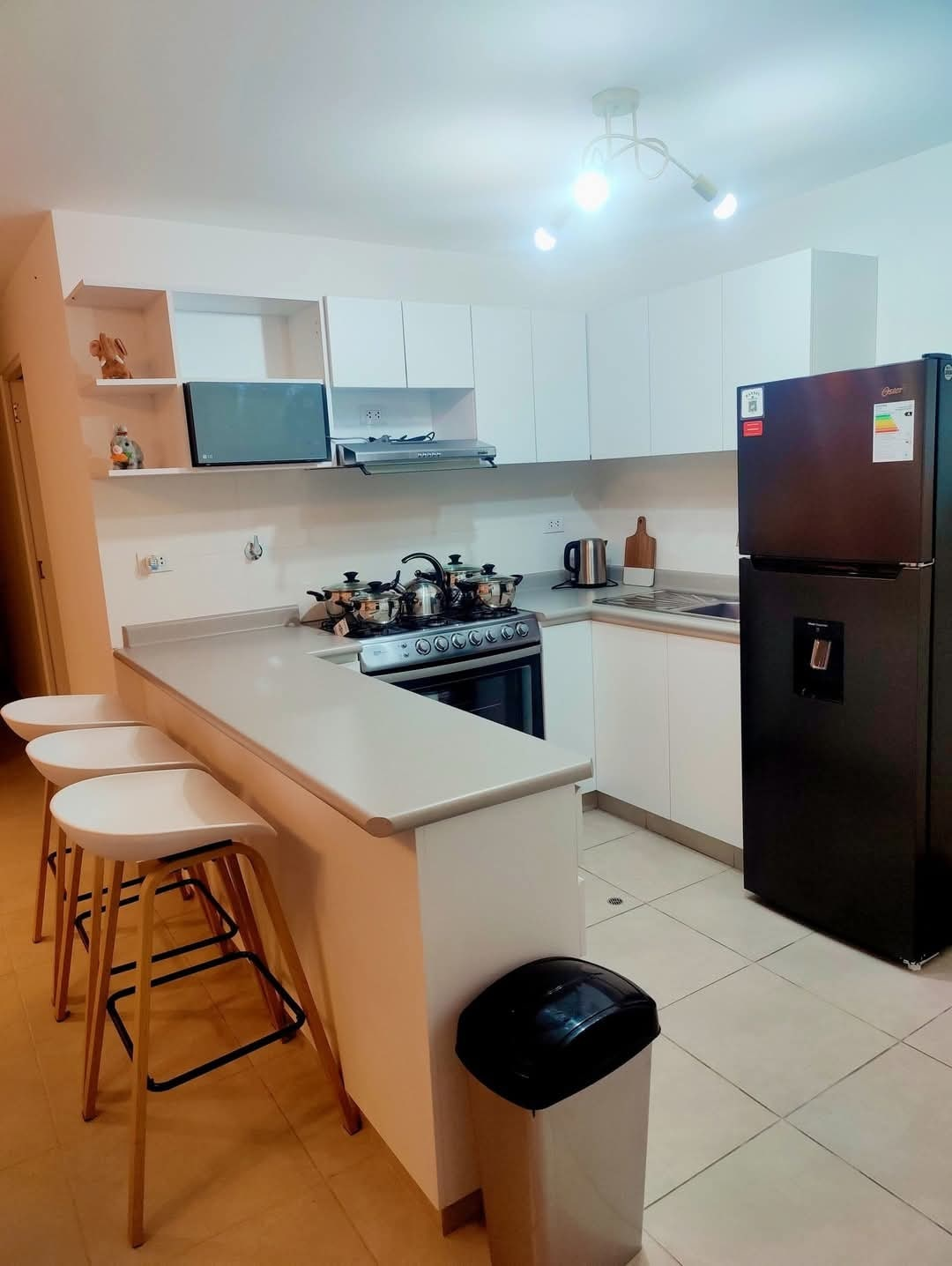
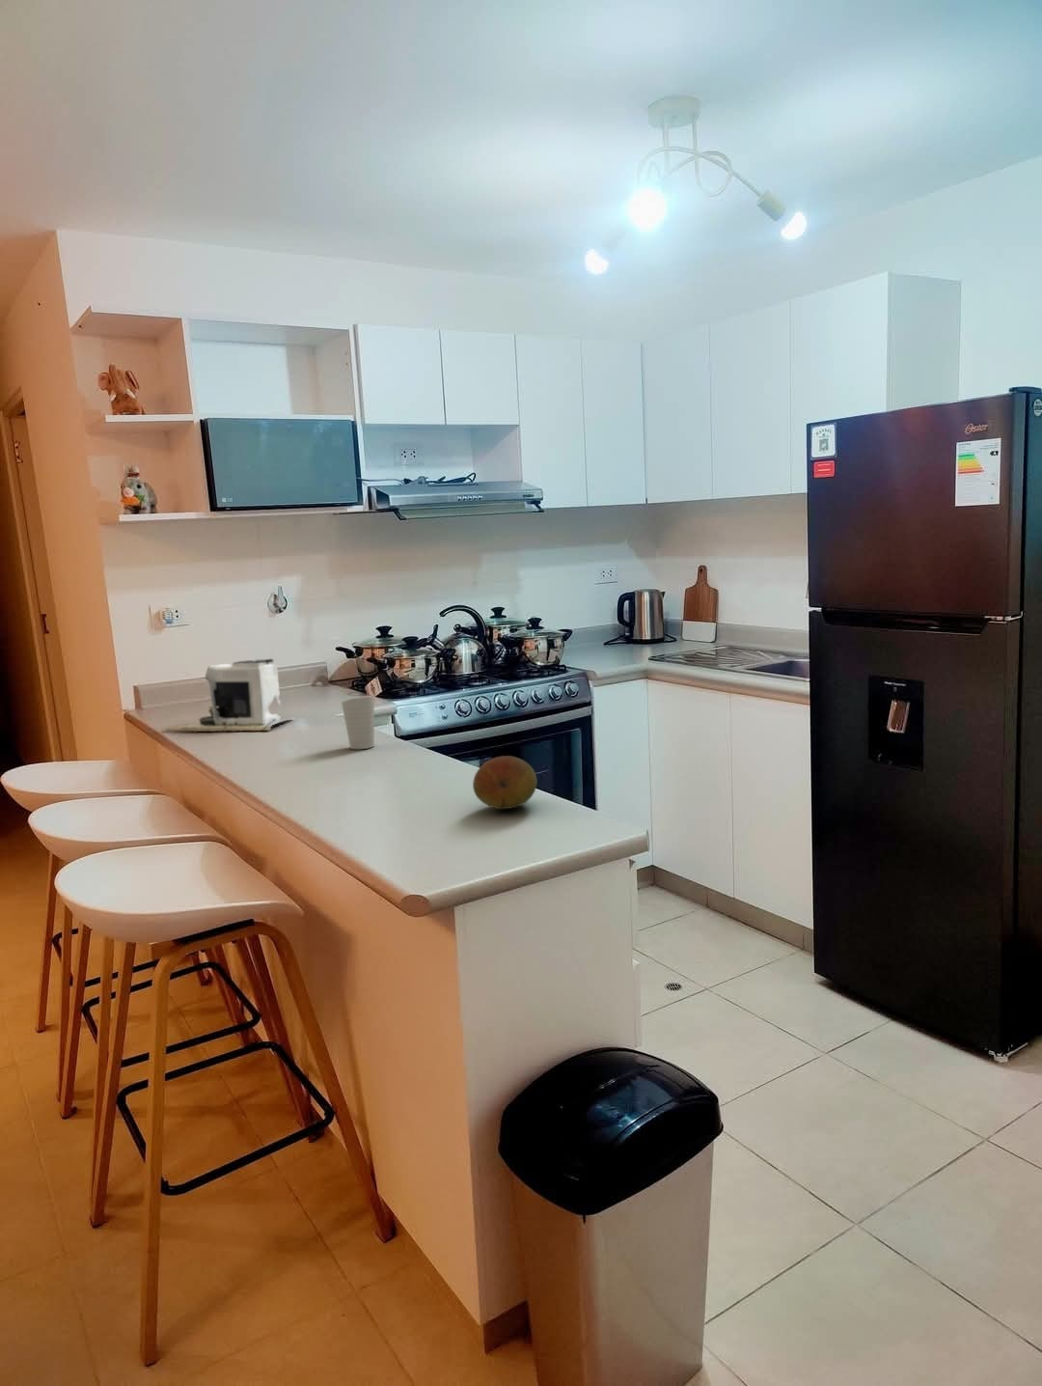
+ fruit [472,754,537,810]
+ cup [340,695,375,750]
+ coffee maker [160,658,290,734]
